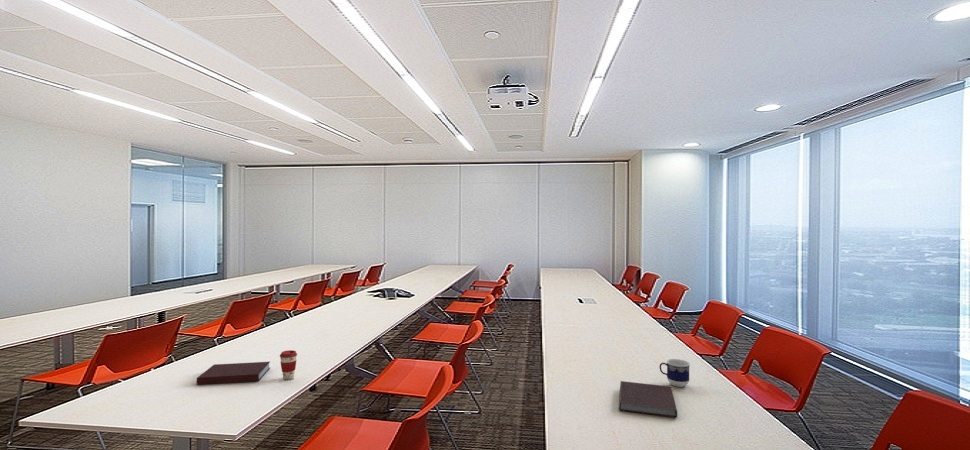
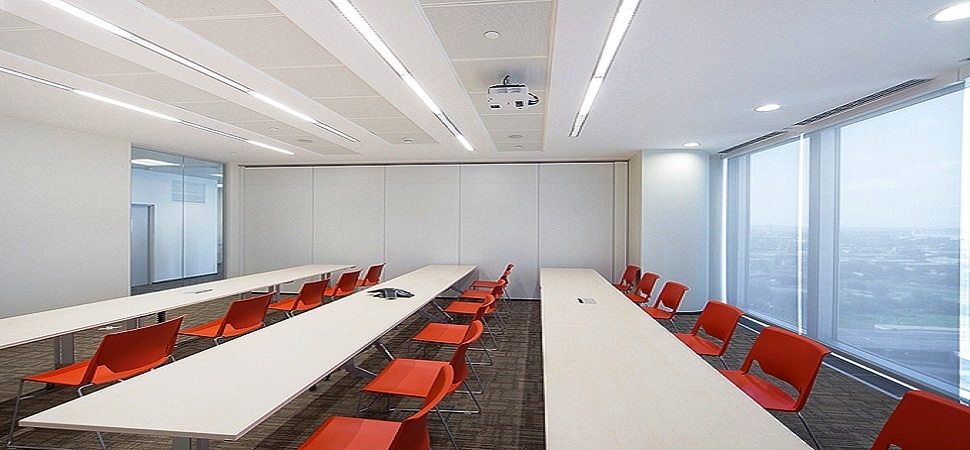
- cup [658,358,691,388]
- notebook [196,361,271,386]
- notebook [618,380,678,419]
- coffee cup [279,349,298,381]
